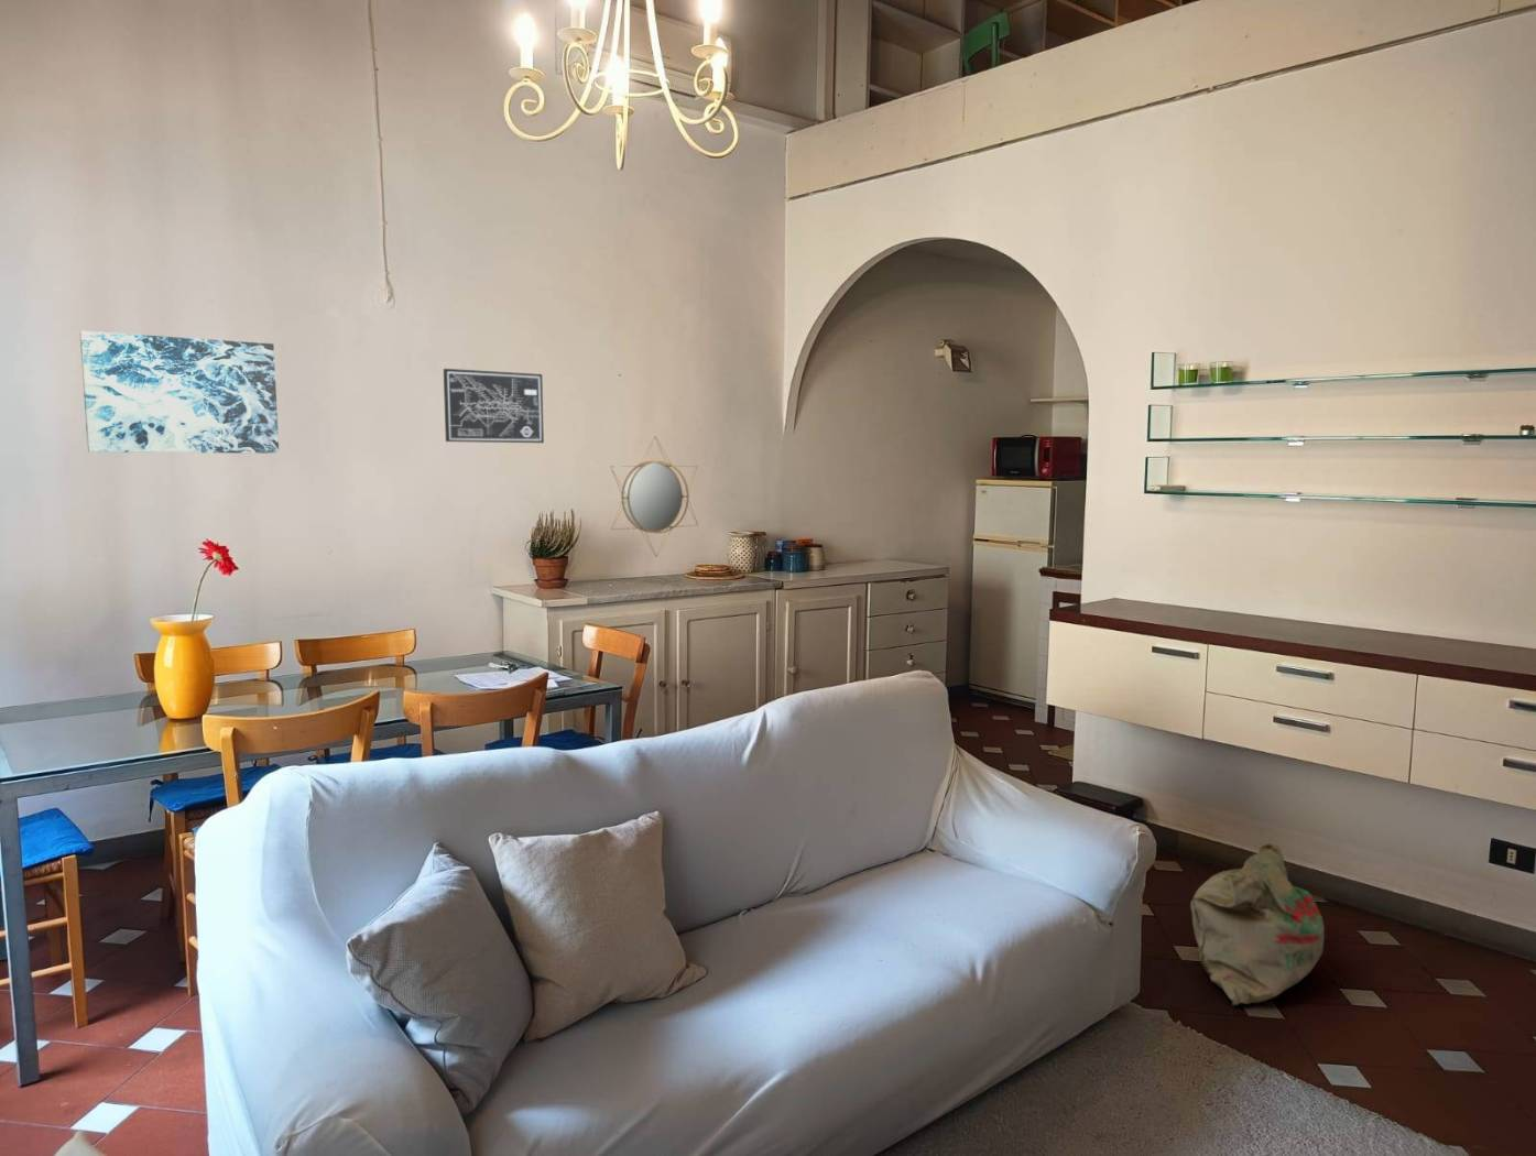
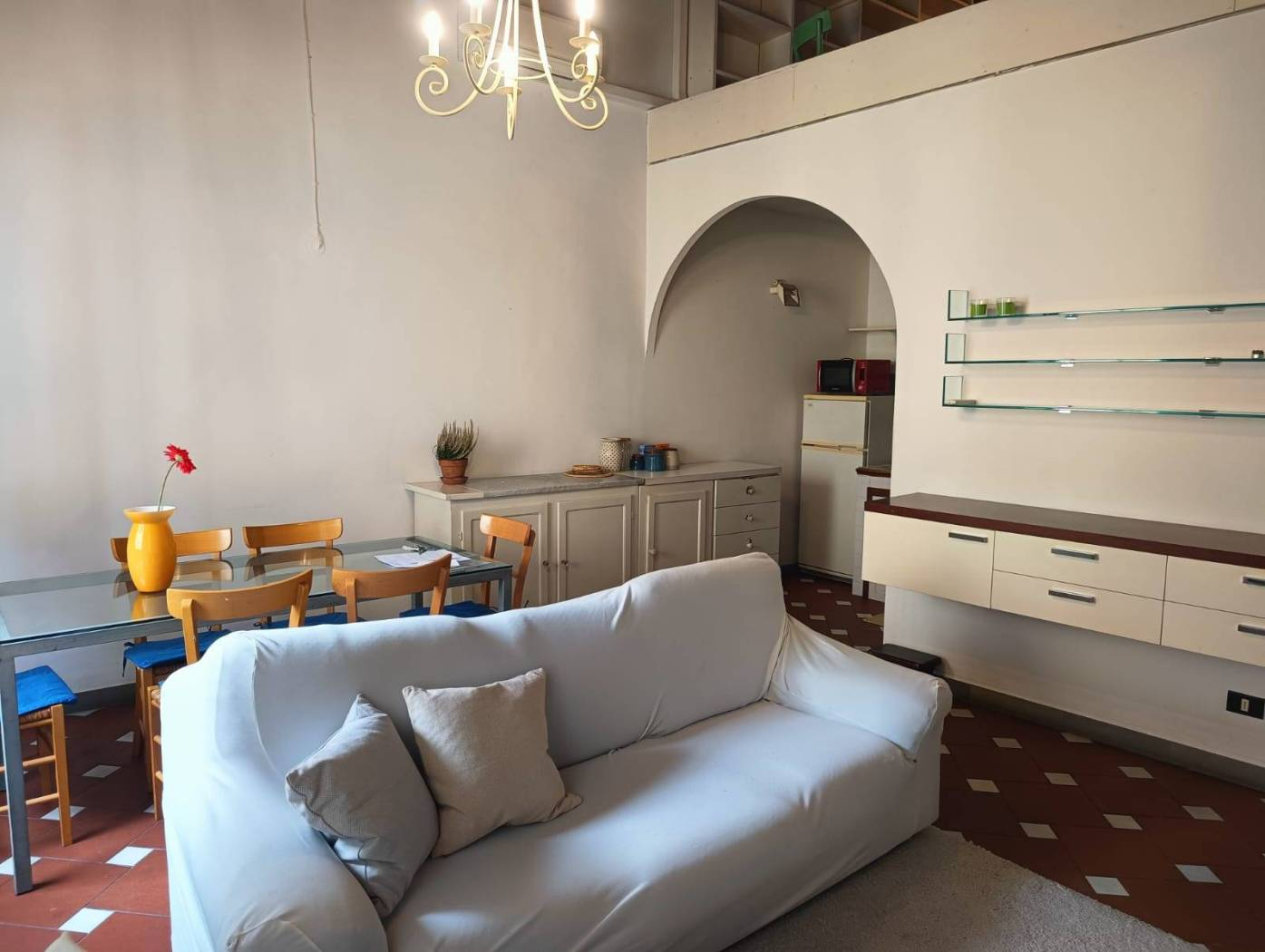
- bag [1189,838,1326,1007]
- home mirror [610,435,699,559]
- wall art [443,368,545,443]
- wall art [78,330,279,454]
